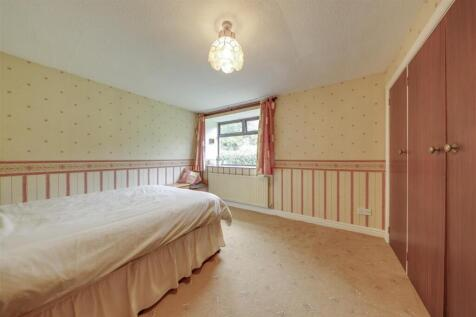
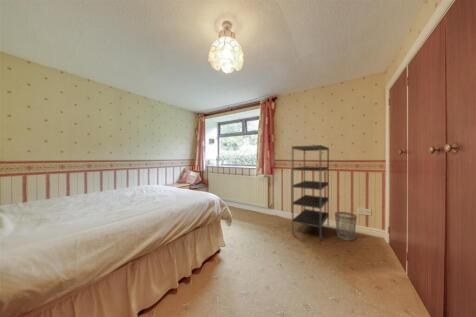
+ shelving unit [291,144,330,242]
+ wastebasket [334,211,358,242]
